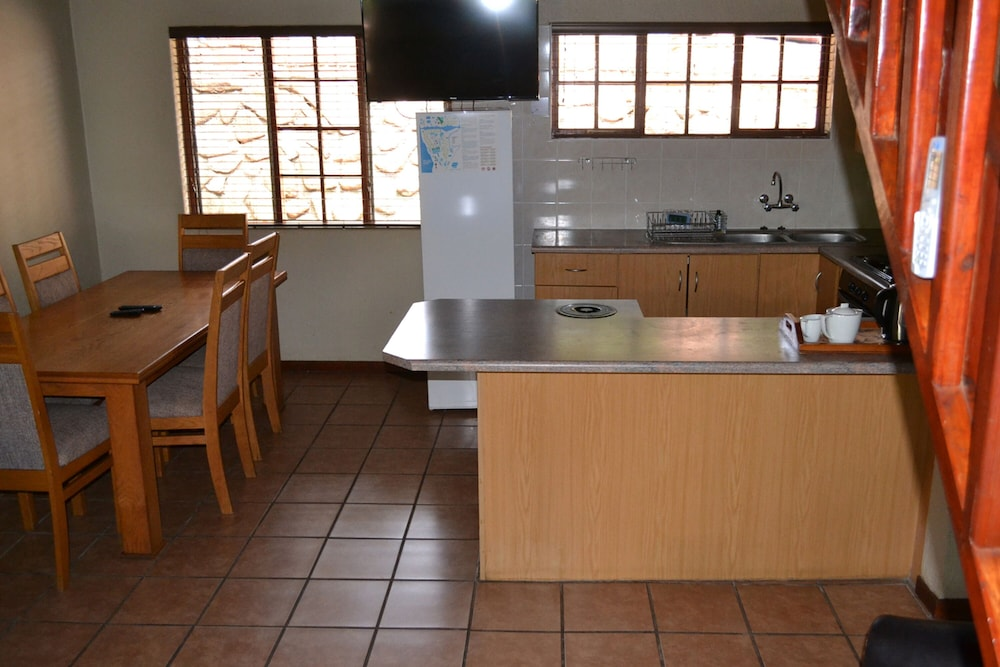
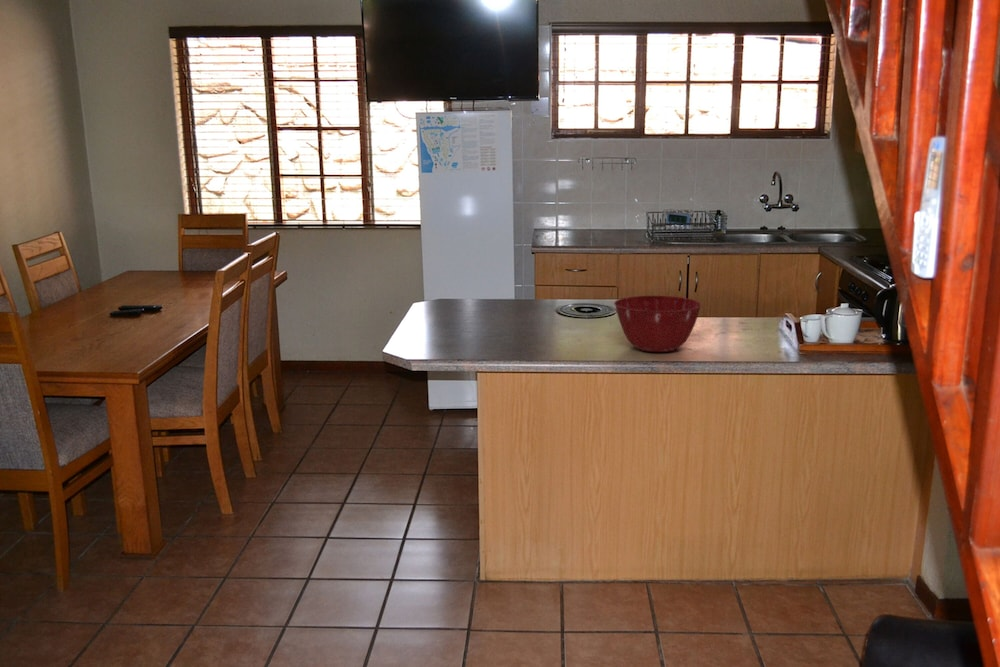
+ mixing bowl [613,295,703,353]
